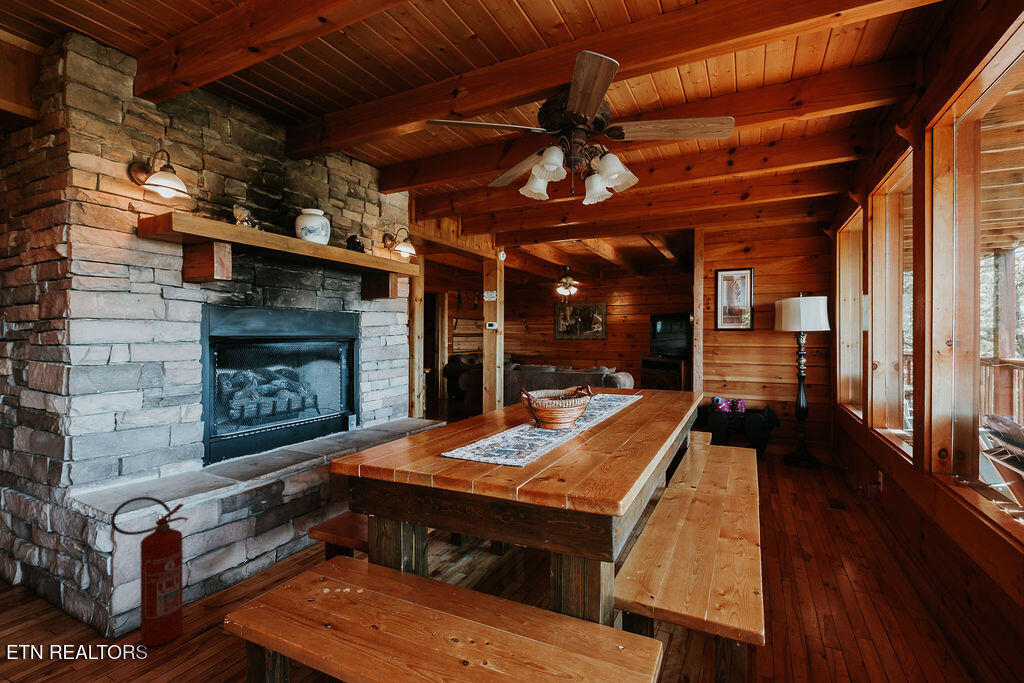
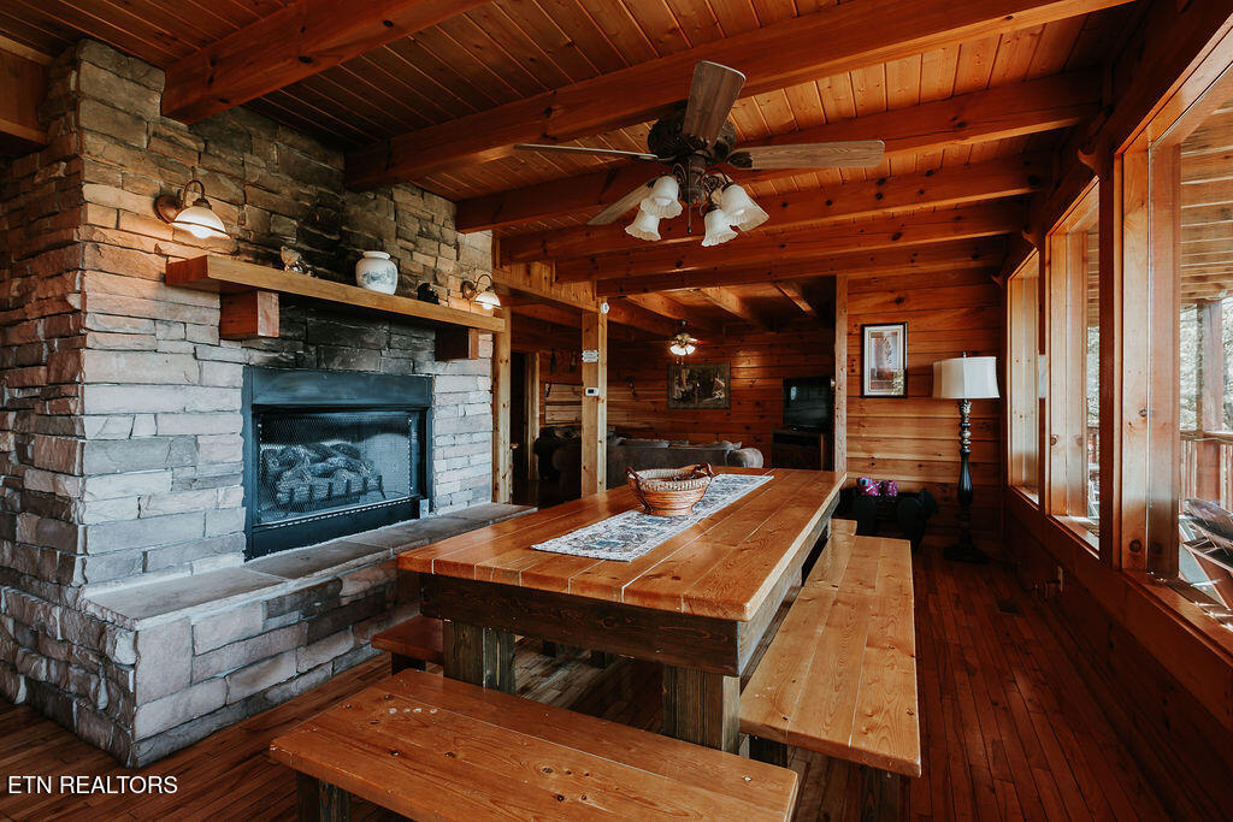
- fire extinguisher [110,496,189,647]
